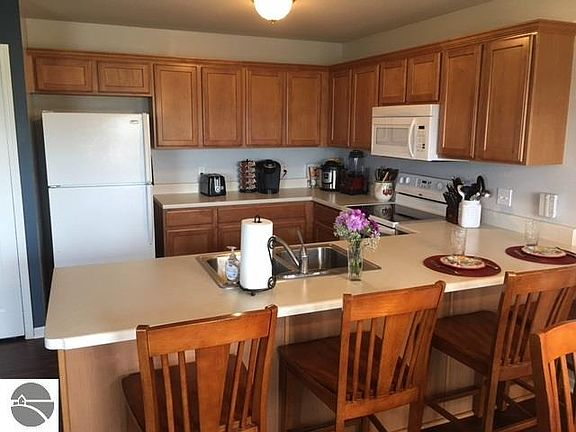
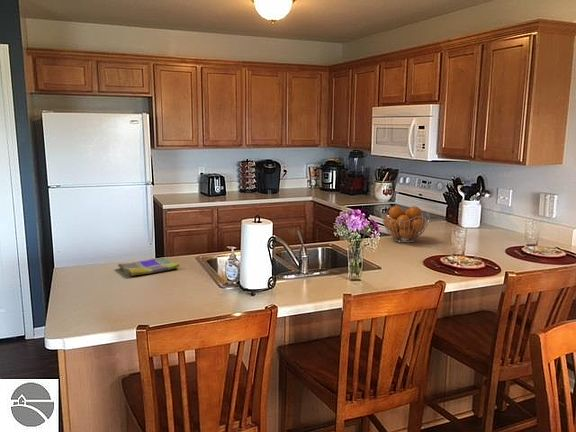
+ dish towel [116,256,180,277]
+ fruit basket [381,205,431,243]
